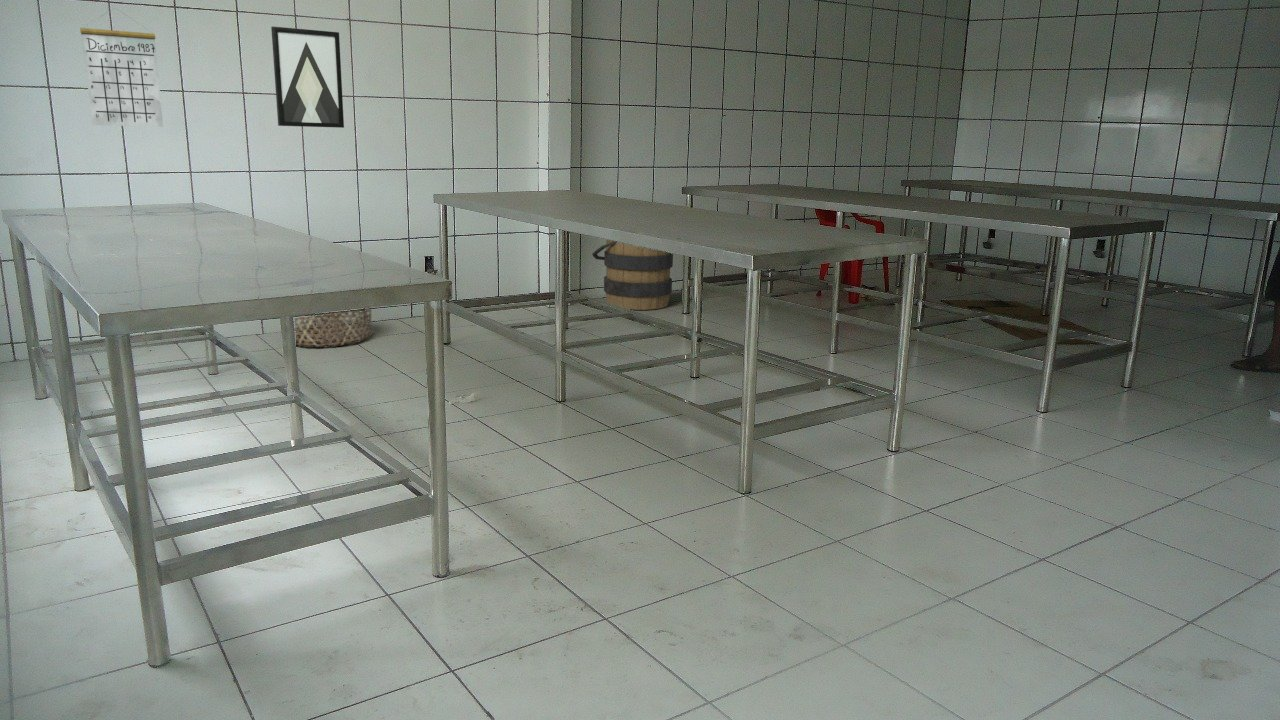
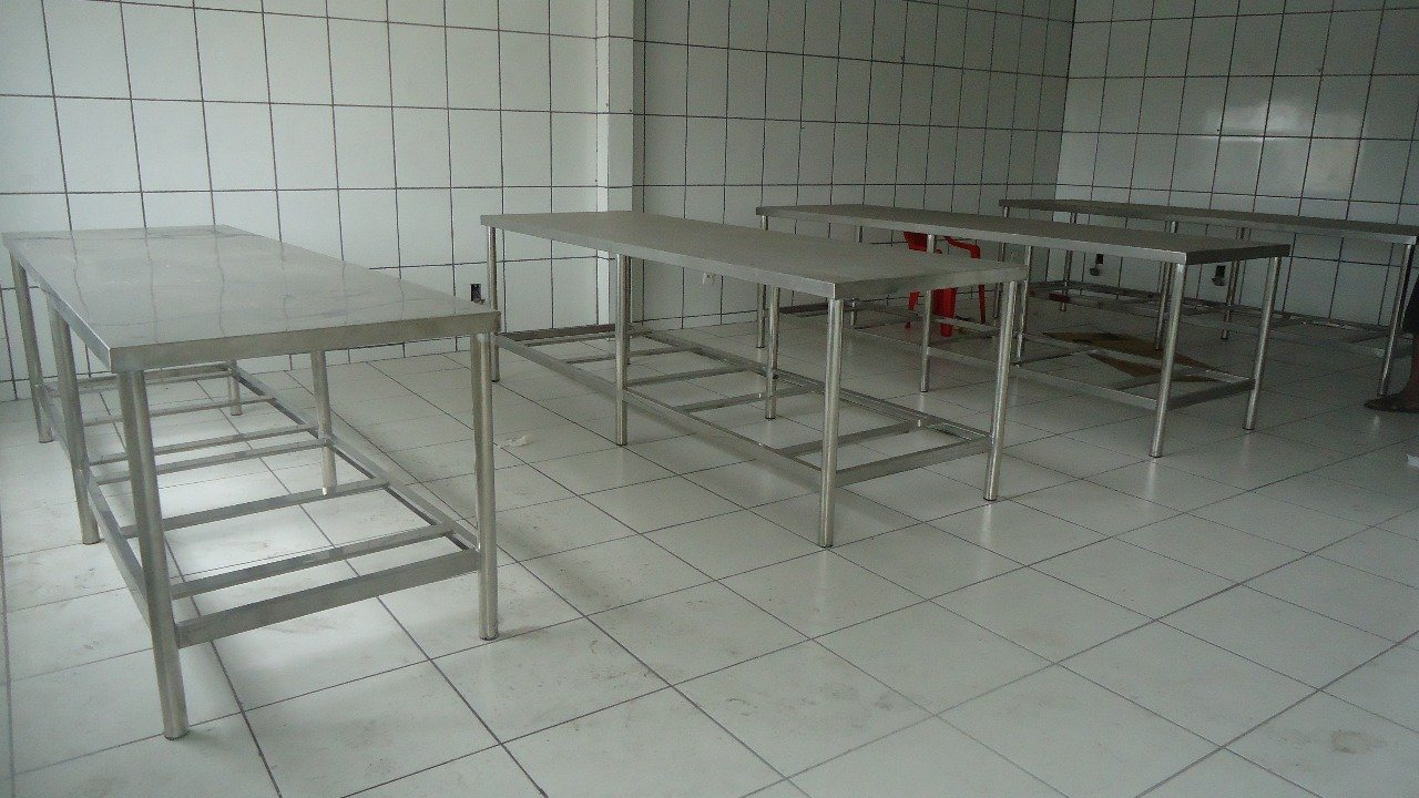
- wall art [270,26,345,129]
- basket [293,308,373,348]
- bucket [591,239,674,311]
- calendar [79,8,164,128]
